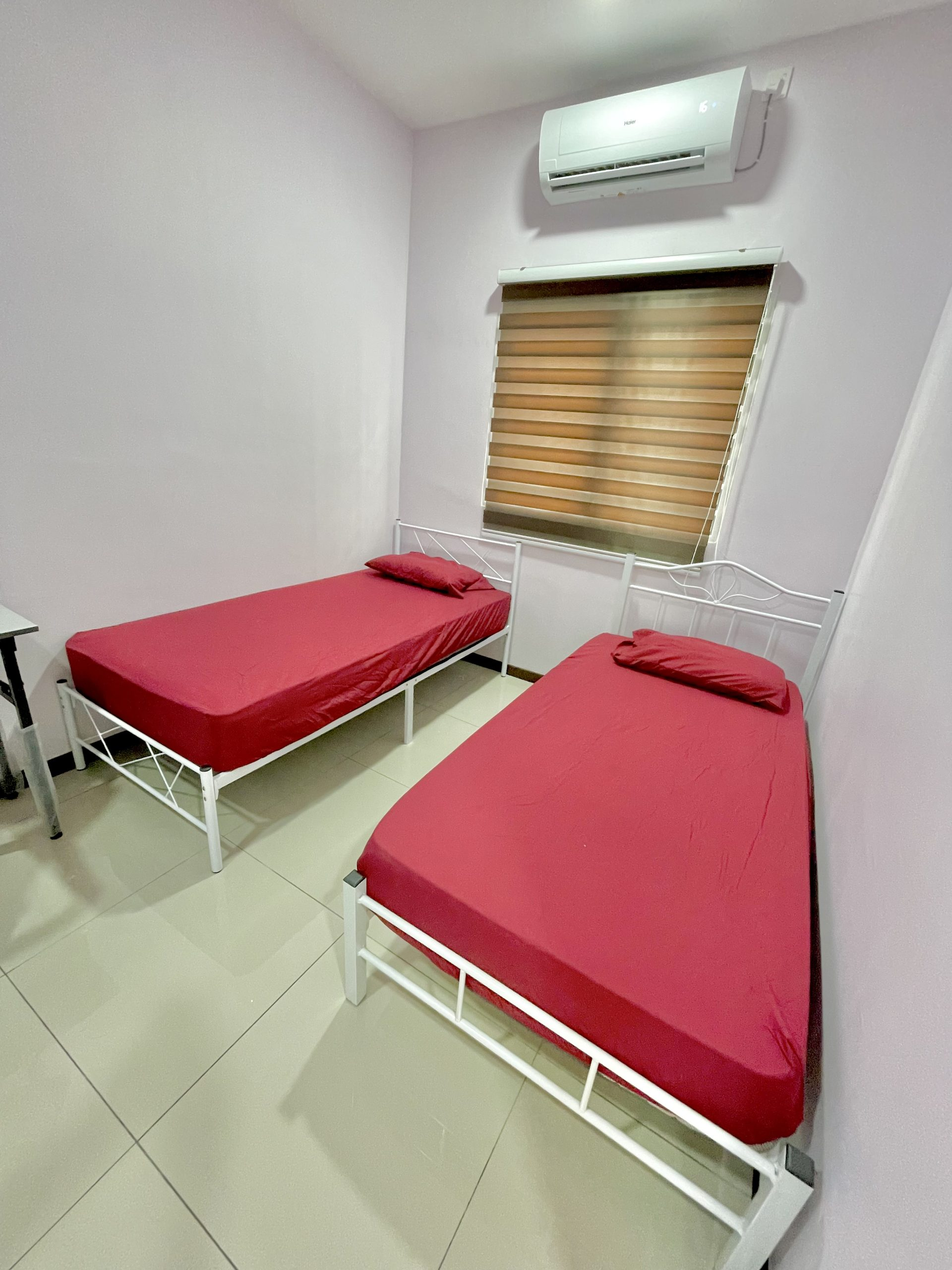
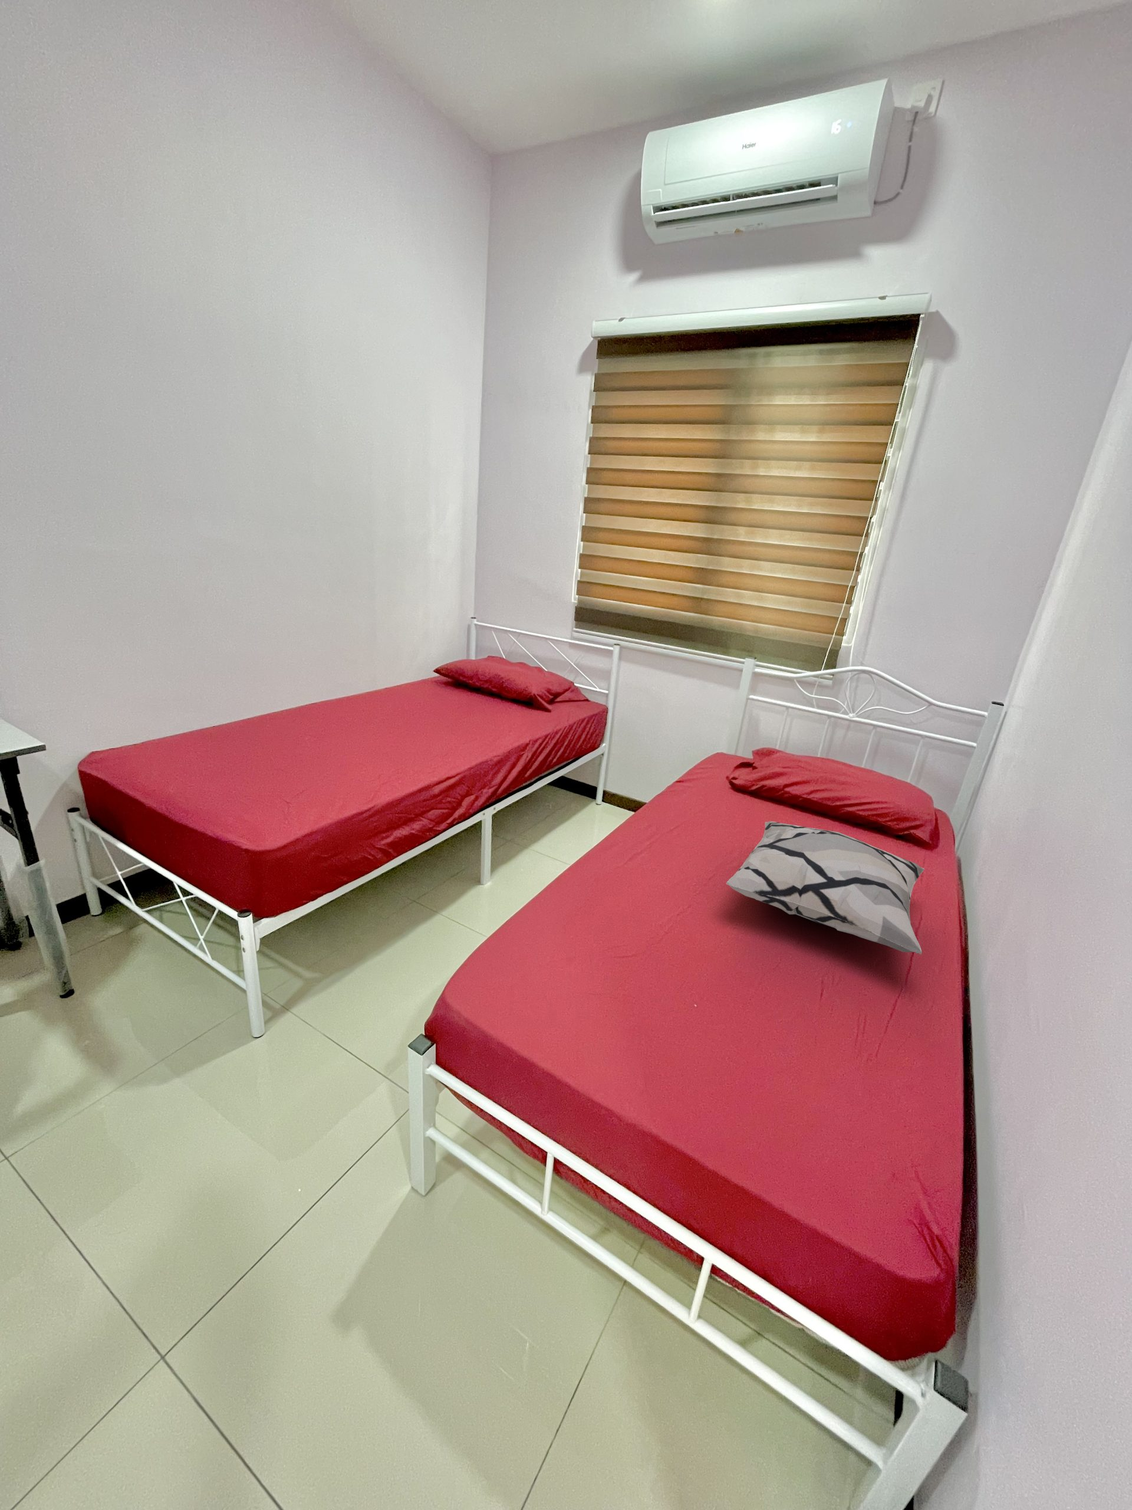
+ decorative pillow [725,820,925,955]
